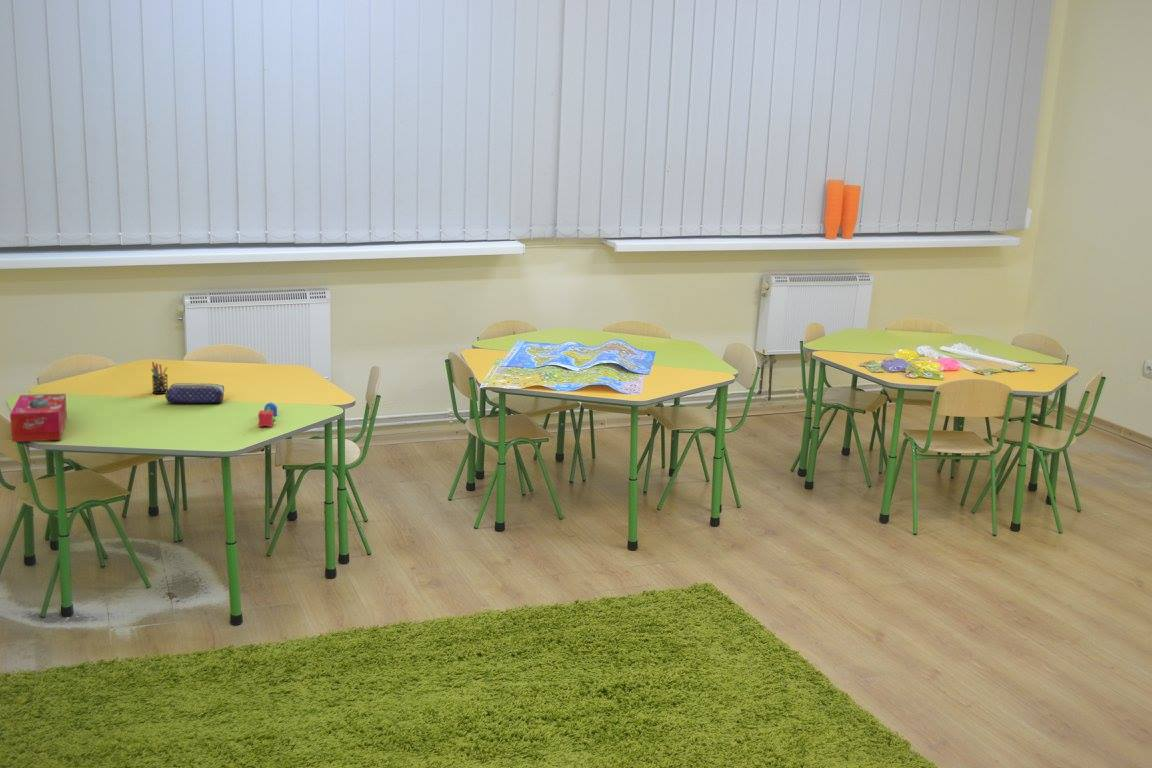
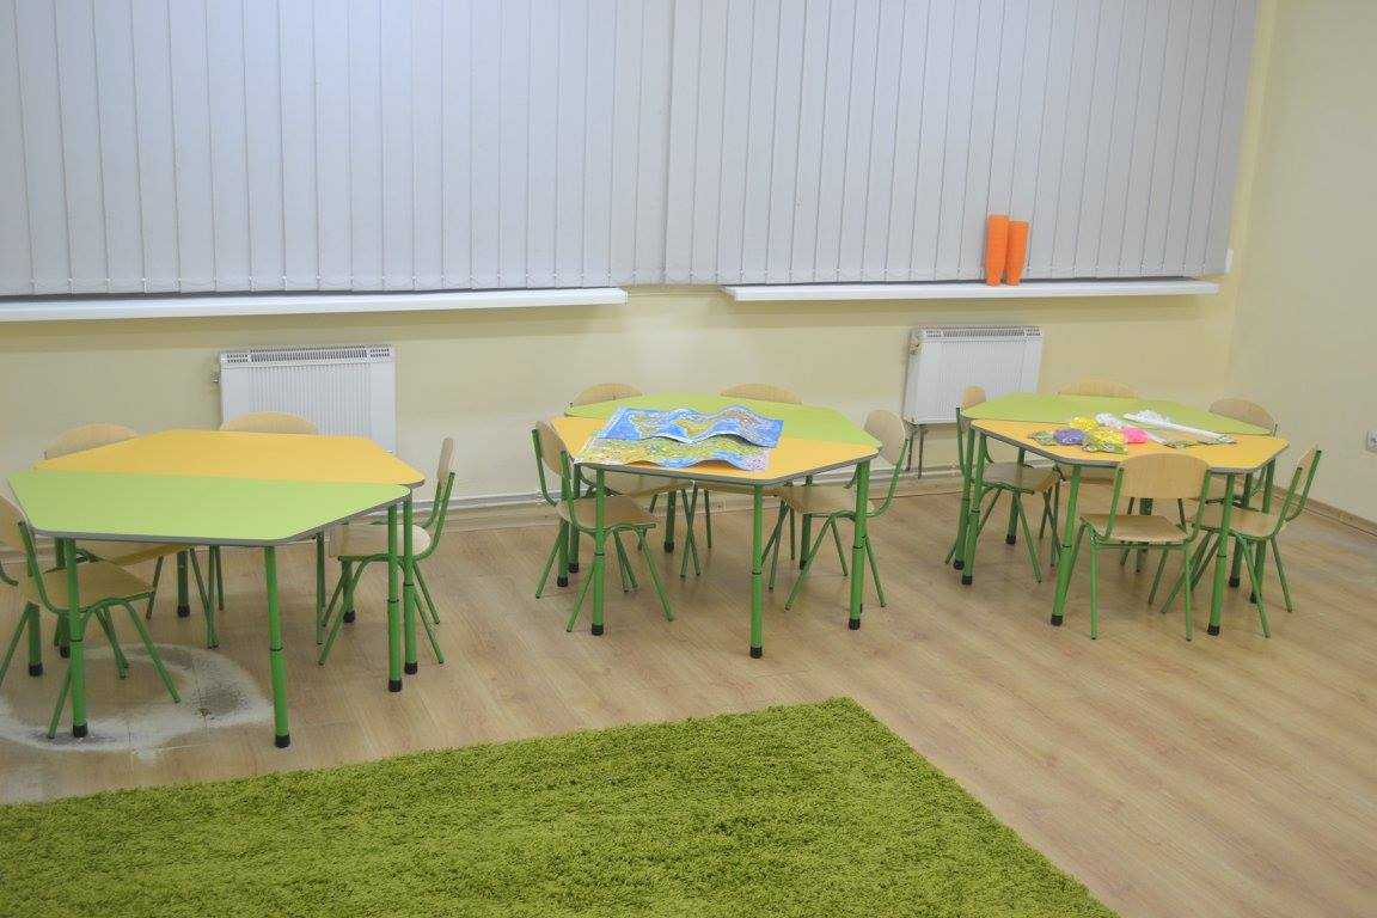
- pen holder [150,361,169,395]
- pencil case [164,382,225,404]
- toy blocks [257,401,278,428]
- tissue box [9,393,68,443]
